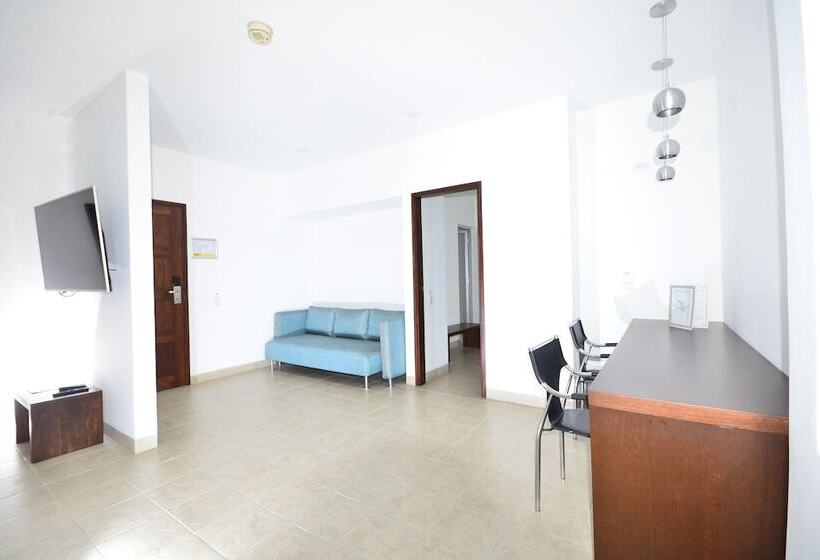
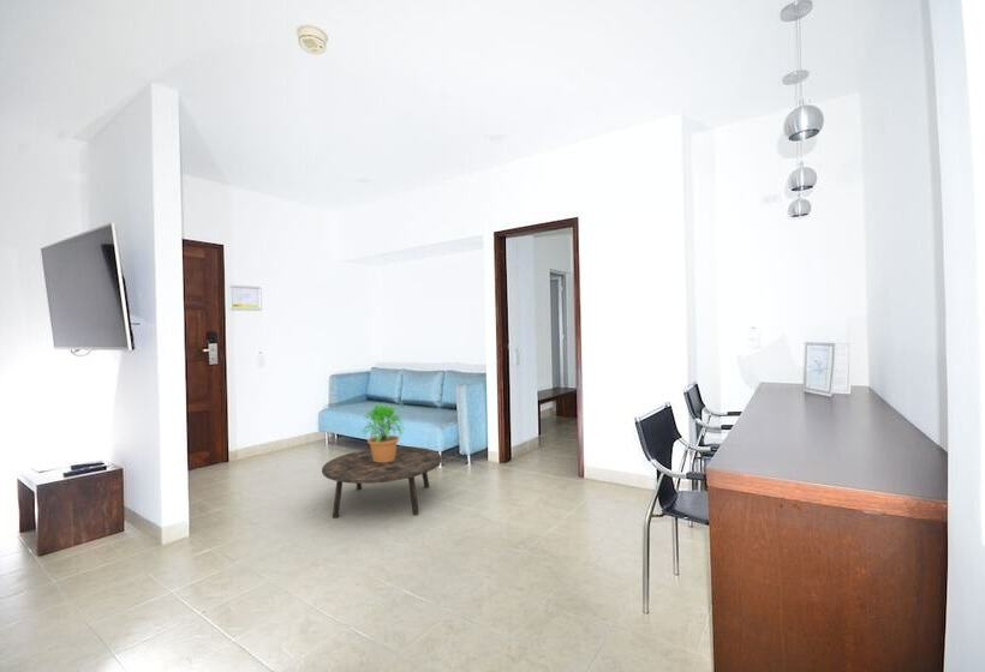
+ coffee table [321,445,443,520]
+ potted plant [359,402,407,462]
